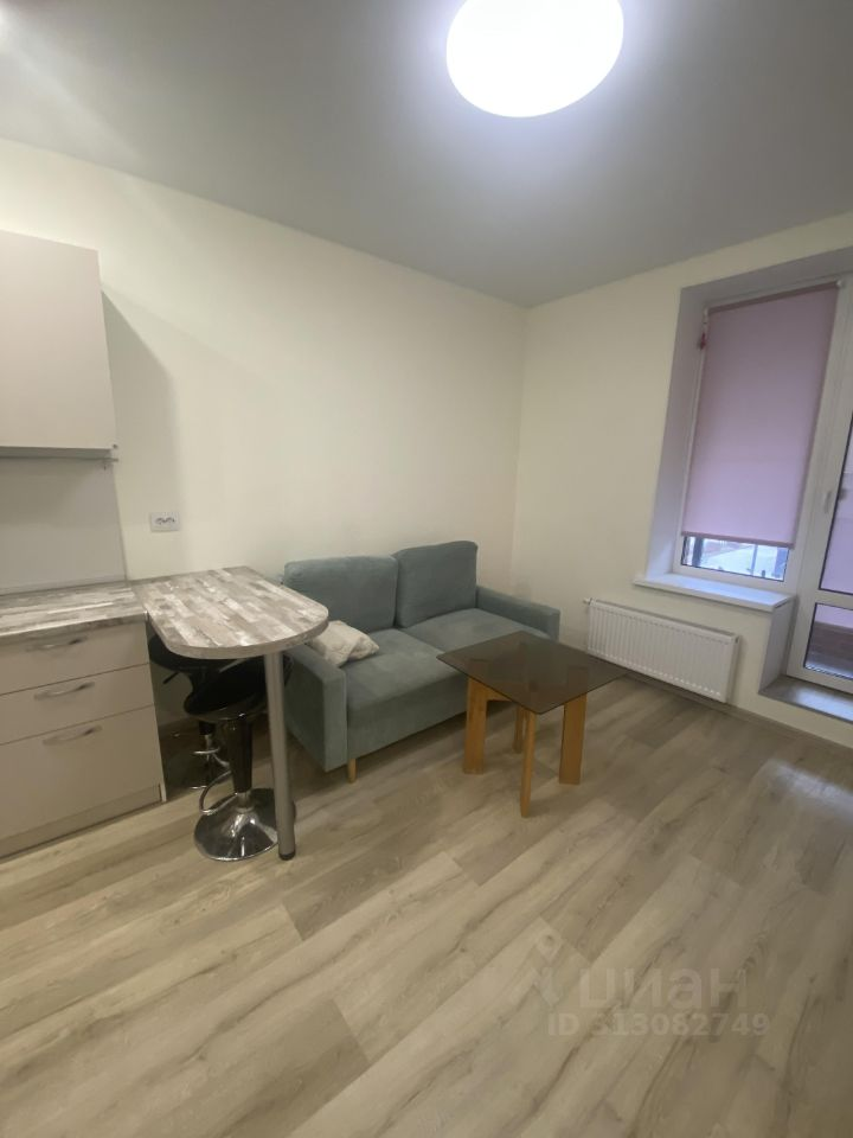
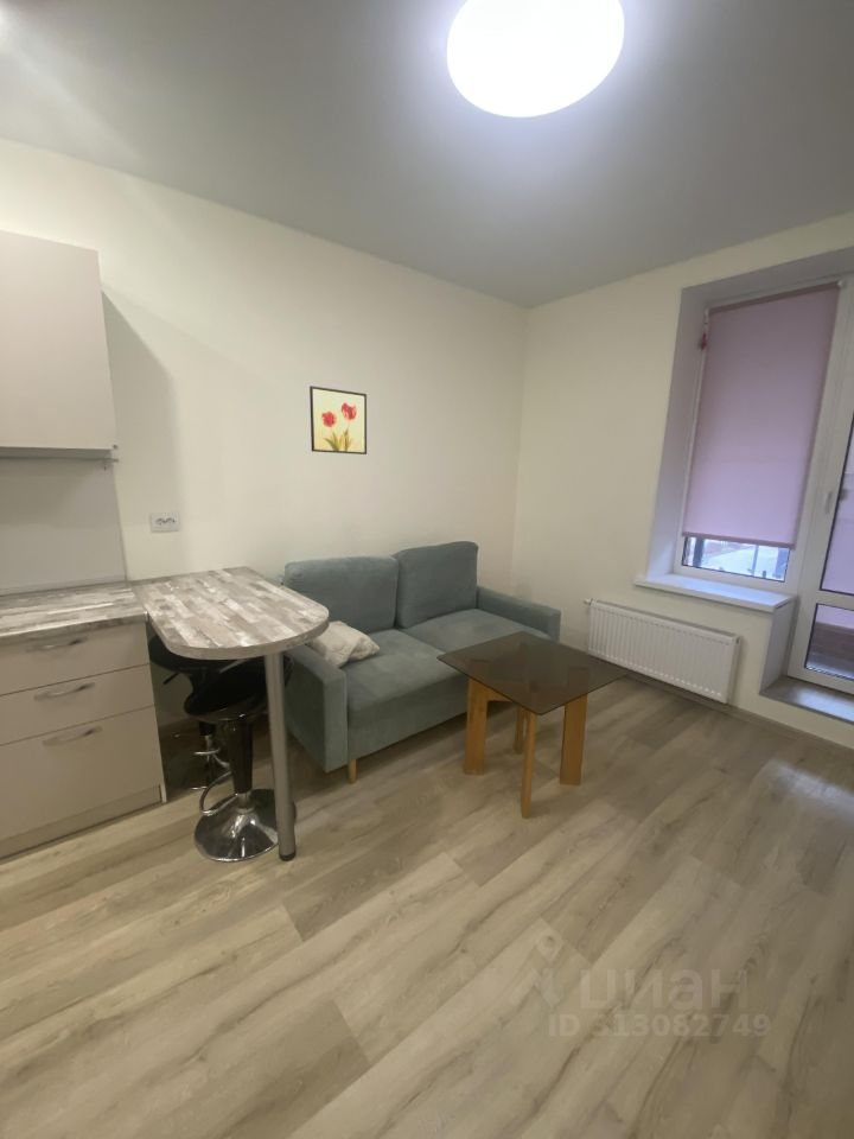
+ wall art [308,384,368,456]
